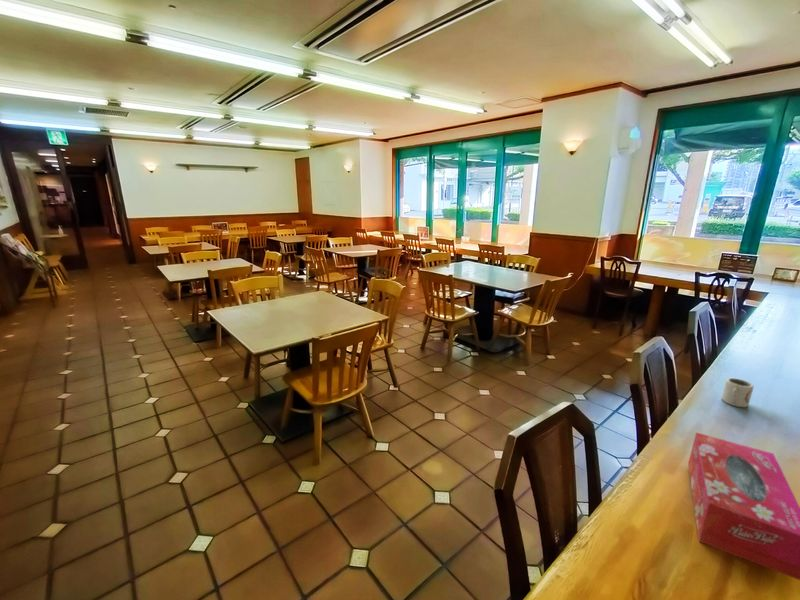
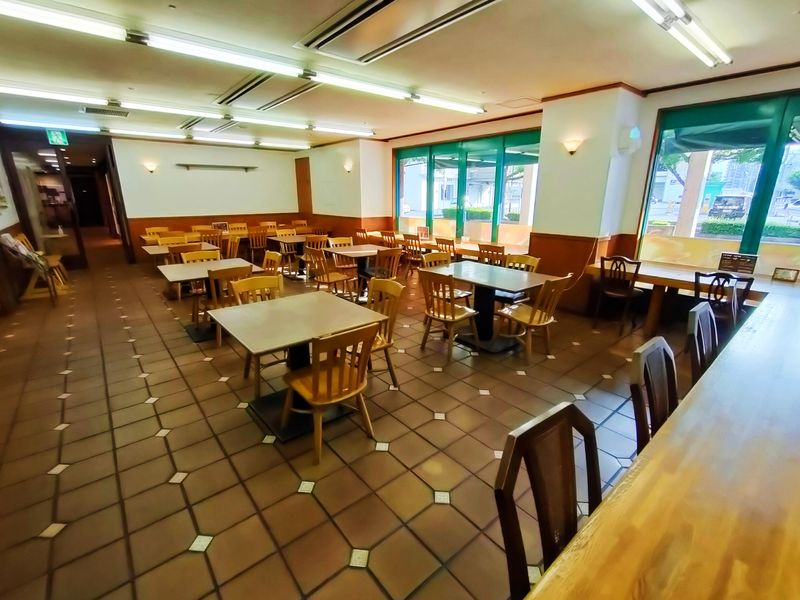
- tissue box [687,431,800,581]
- cup [721,377,755,408]
